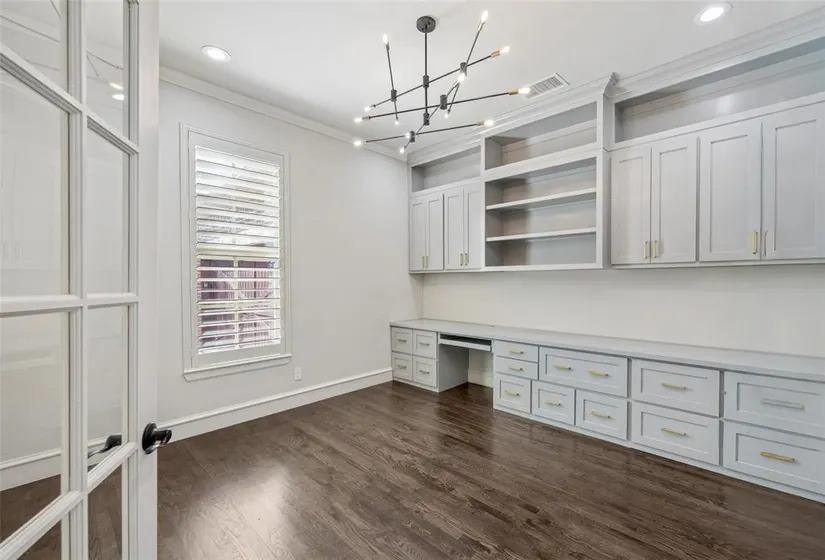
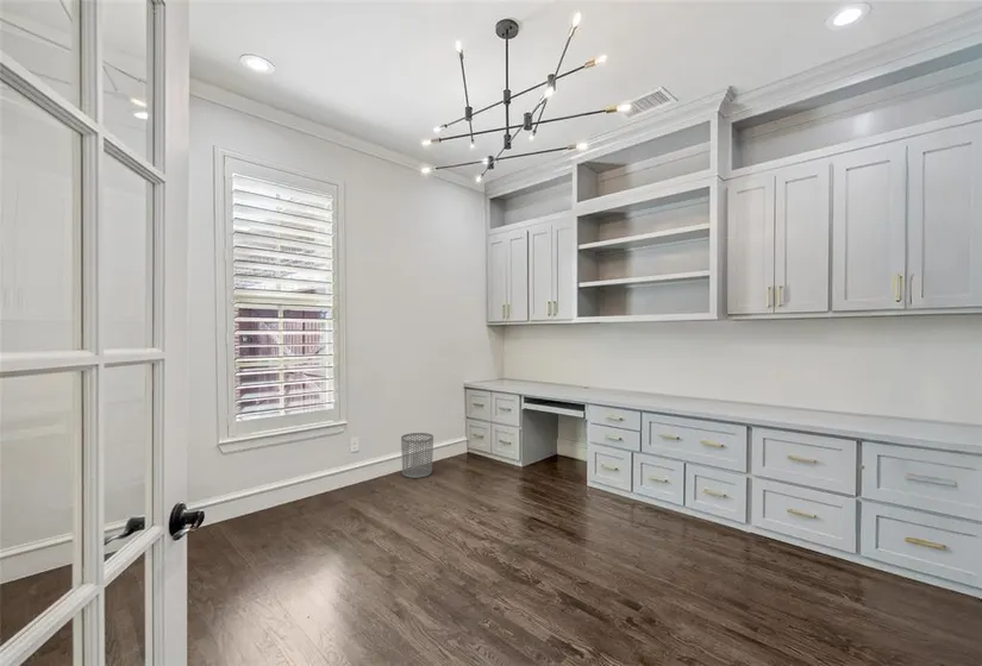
+ waste bin [400,432,434,479]
